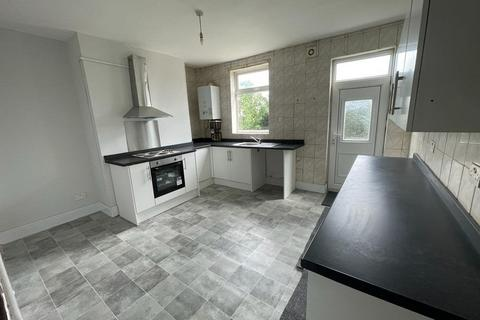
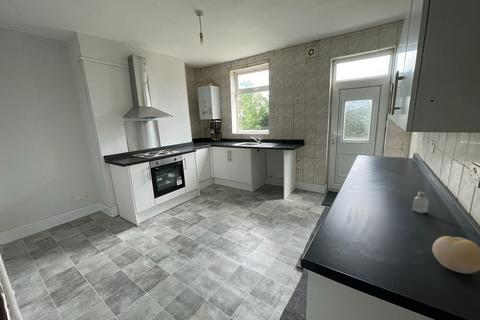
+ fruit [431,235,480,275]
+ saltshaker [411,191,430,214]
